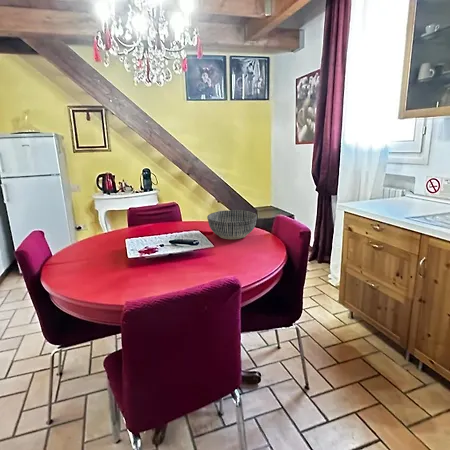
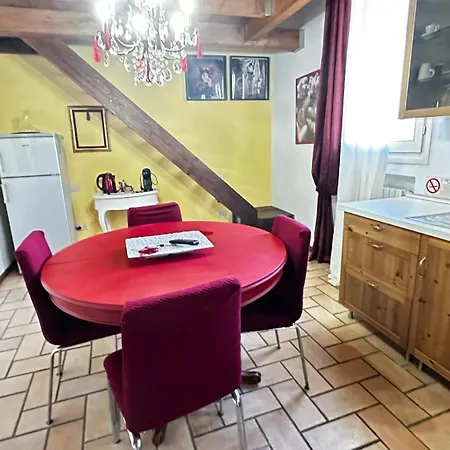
- bowl [206,209,258,240]
